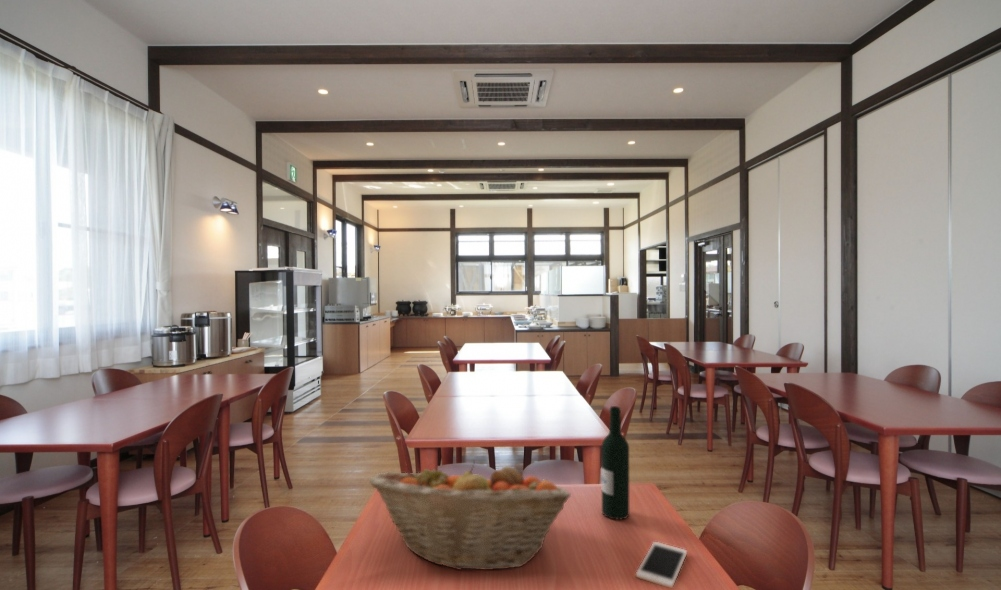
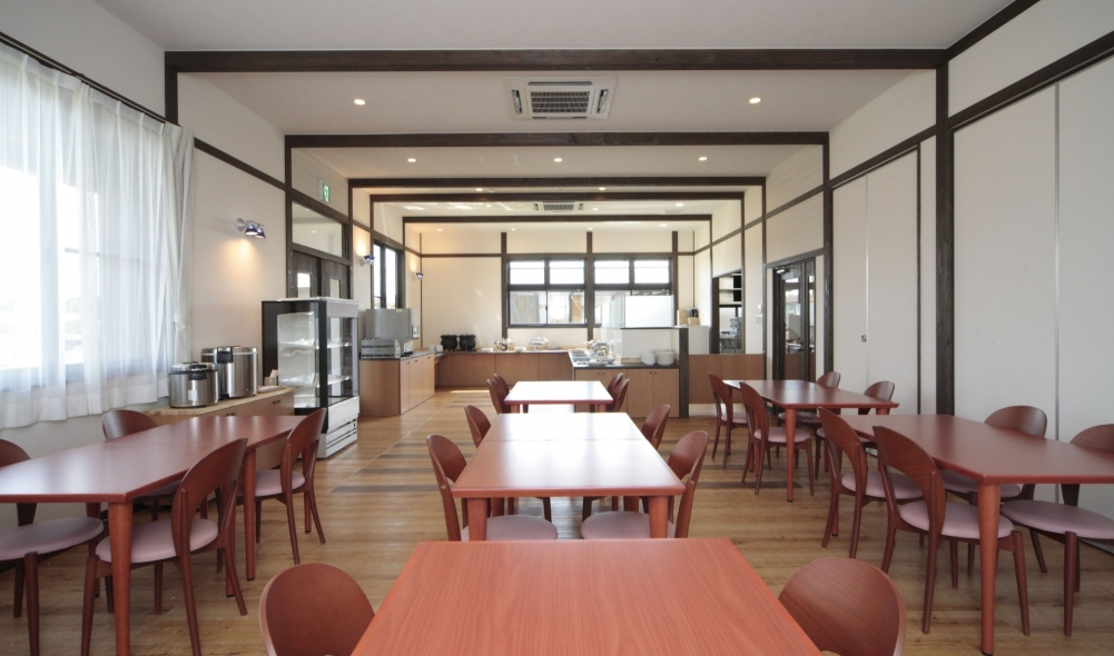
- cell phone [635,541,688,589]
- fruit basket [368,459,572,571]
- wine bottle [601,405,630,520]
